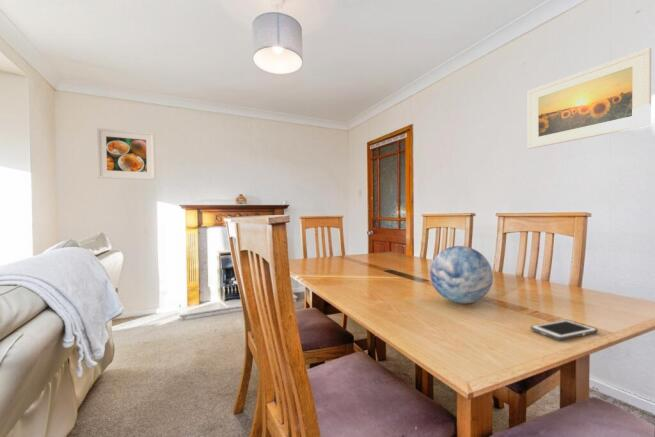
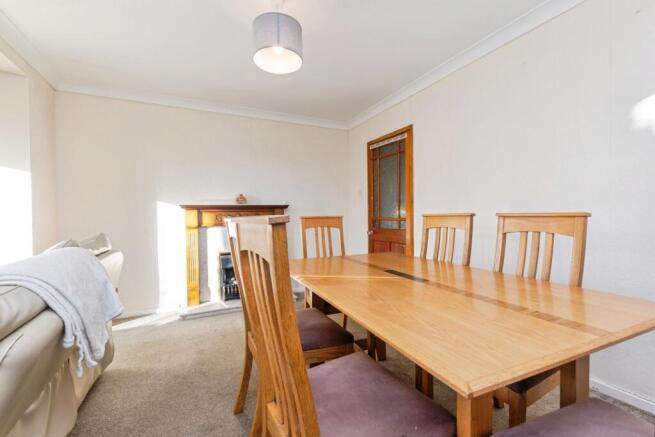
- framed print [527,47,652,150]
- decorative orb [429,245,494,305]
- cell phone [530,319,598,341]
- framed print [95,127,157,181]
